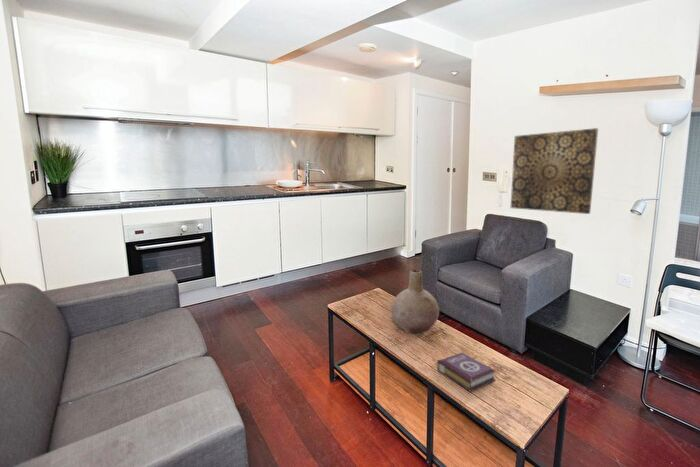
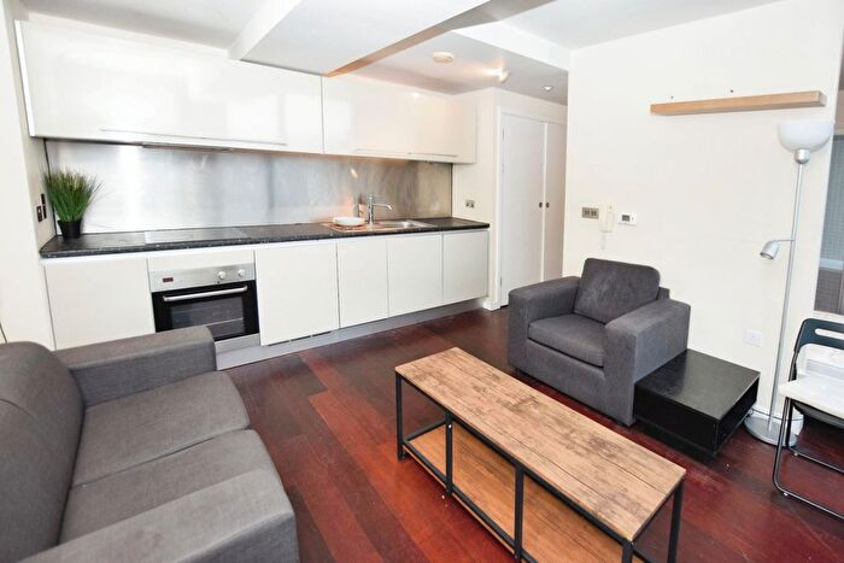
- wall art [510,127,599,215]
- book [436,352,497,393]
- vase [390,269,440,334]
